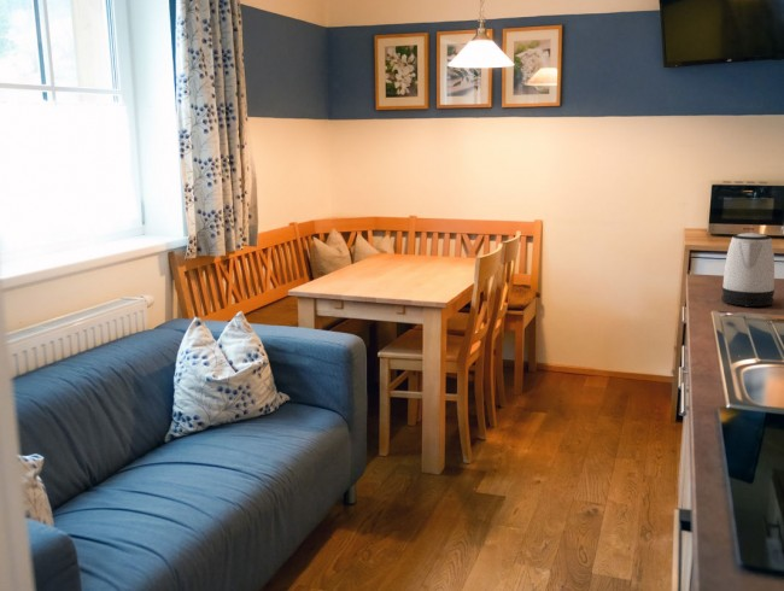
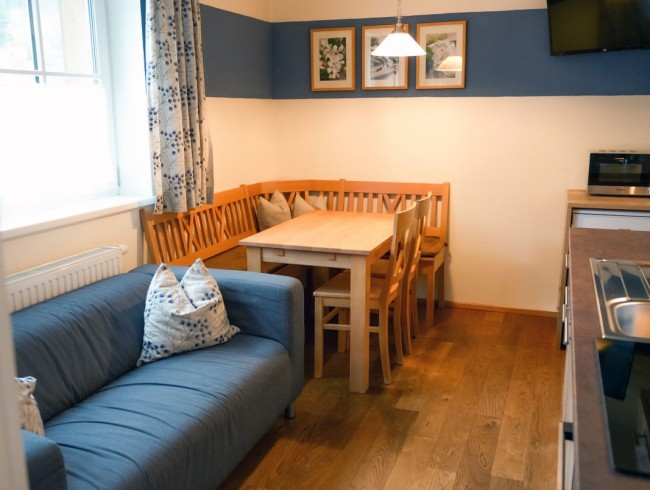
- kettle [720,232,776,308]
